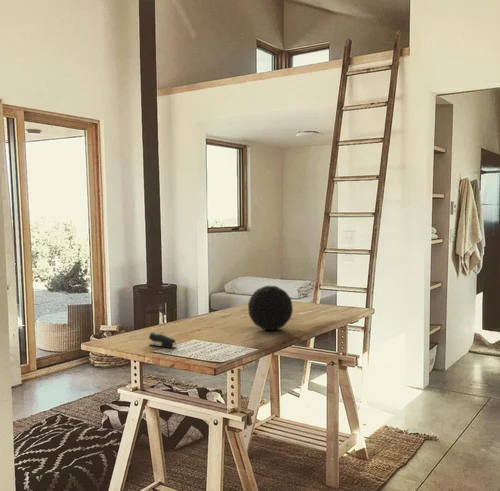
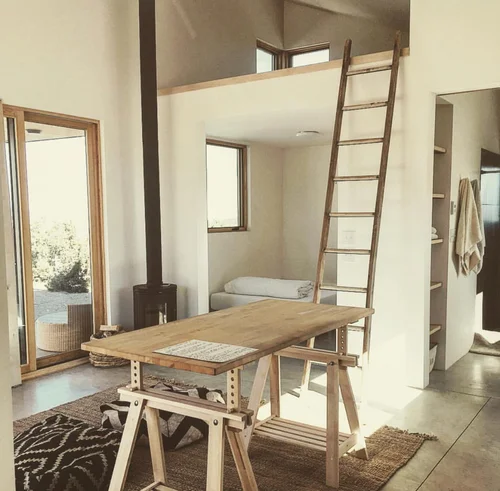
- stapler [148,331,178,349]
- decorative orb [247,285,294,332]
